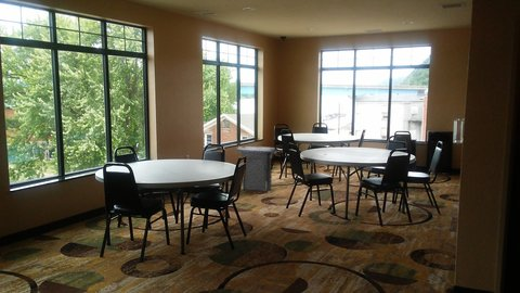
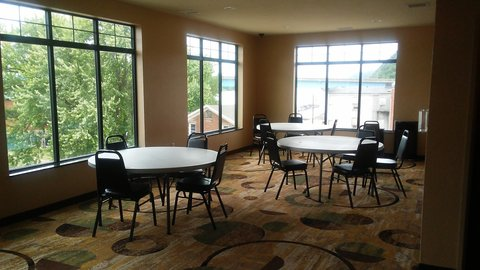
- trash can [235,145,278,192]
